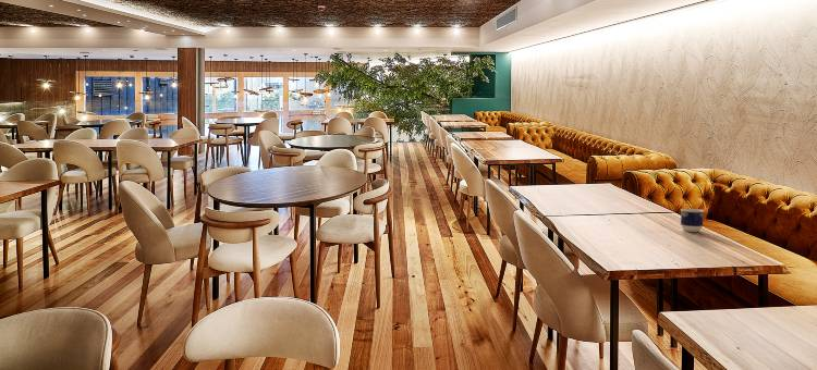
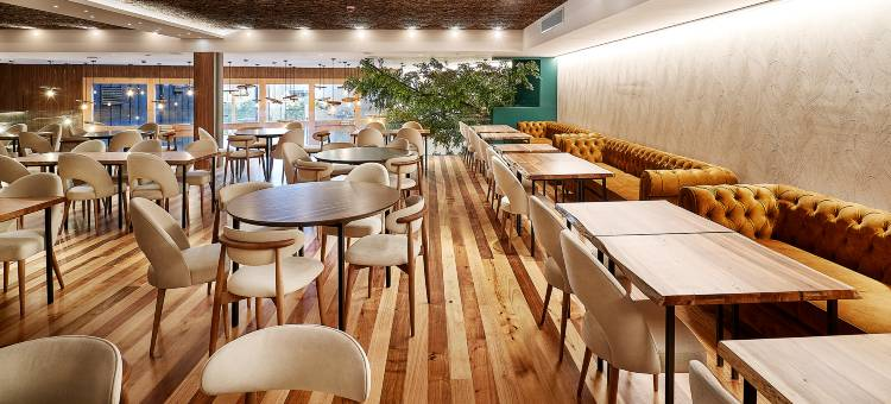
- cup [680,208,705,233]
